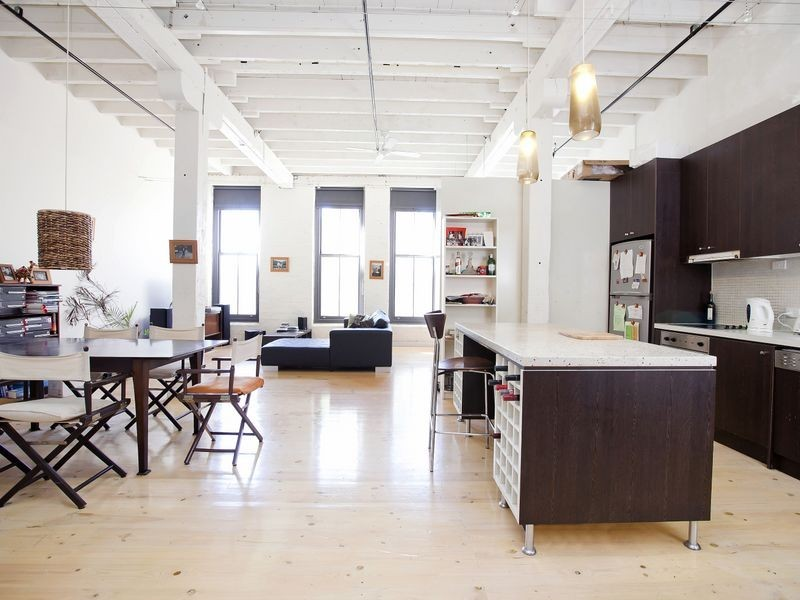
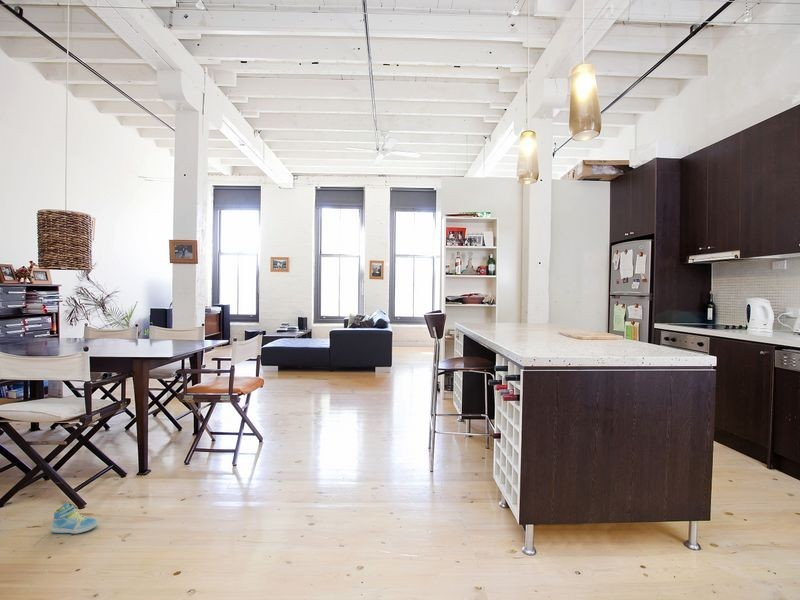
+ sneaker [50,502,99,535]
